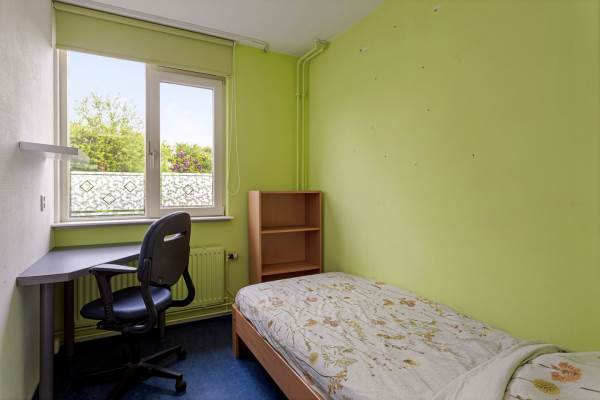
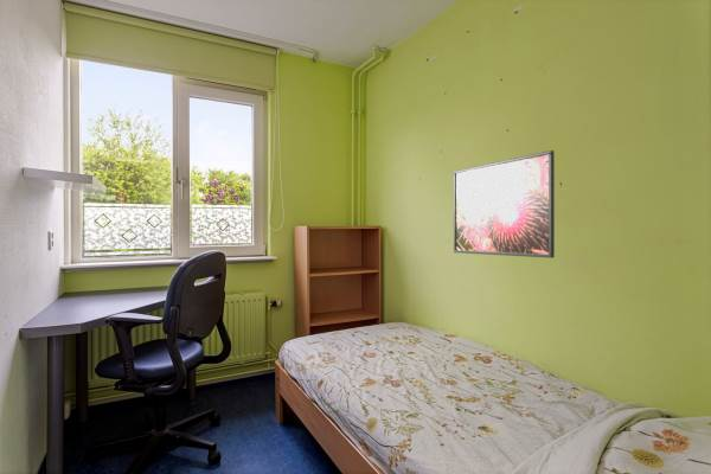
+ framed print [453,149,556,260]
